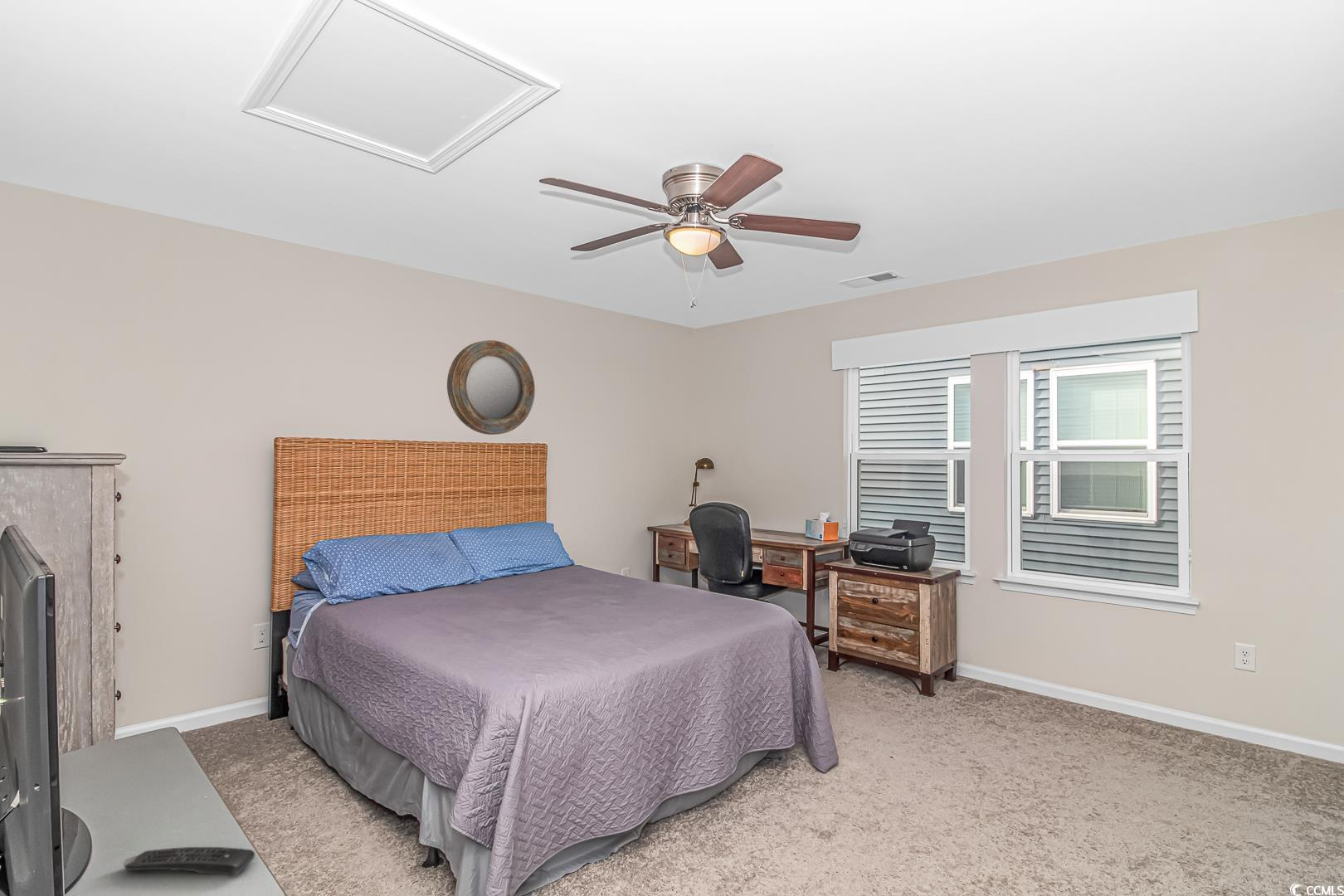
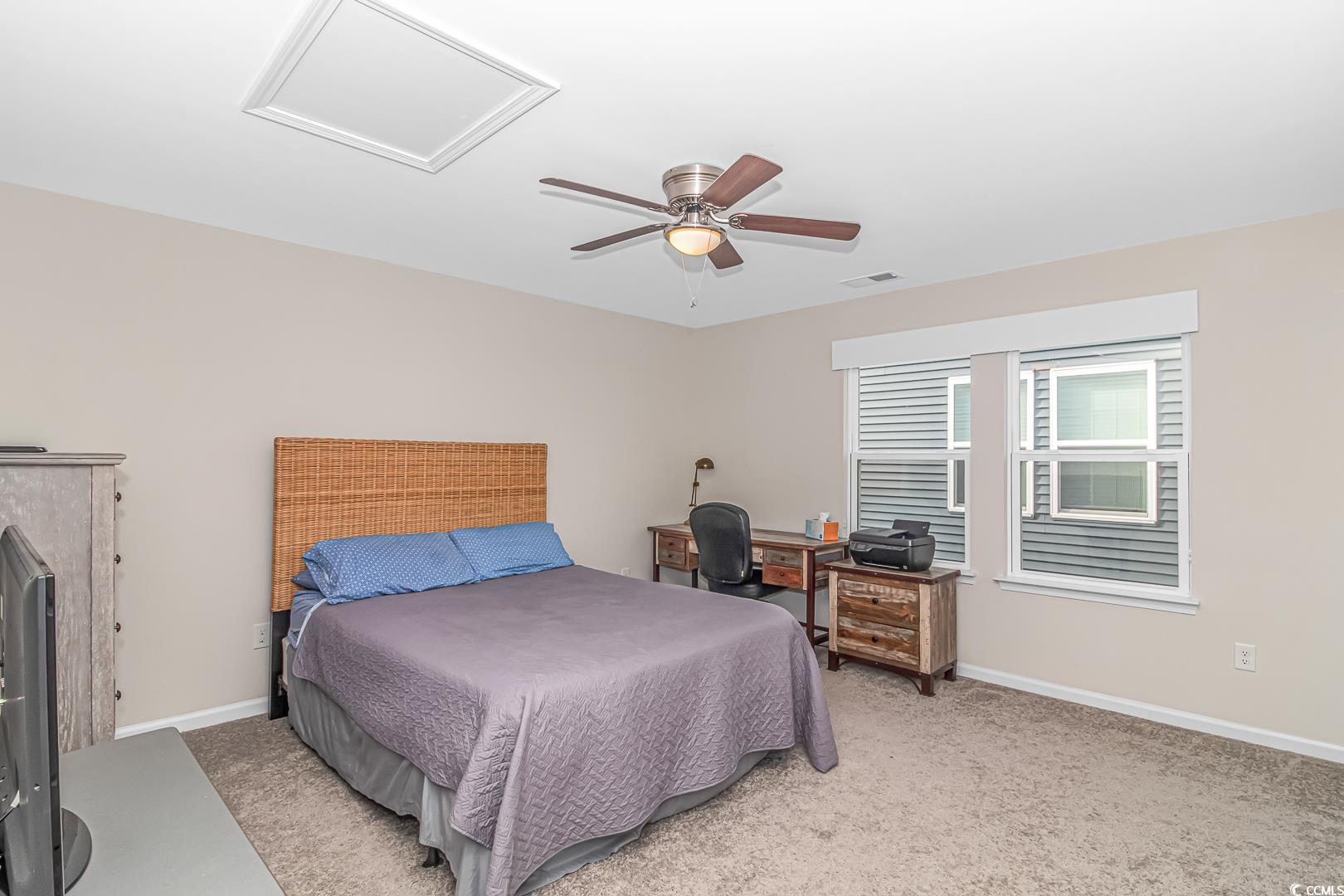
- remote control [123,846,256,878]
- home mirror [446,339,536,436]
